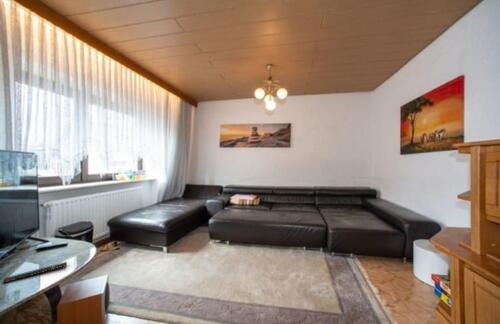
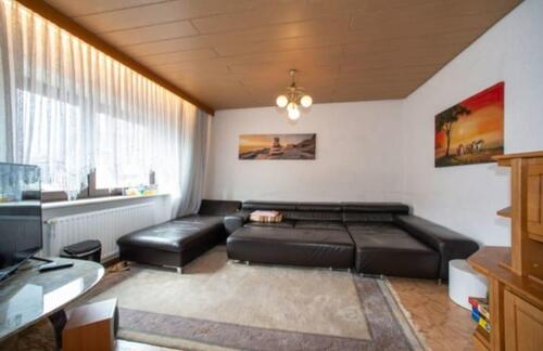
- remote control [2,261,68,284]
